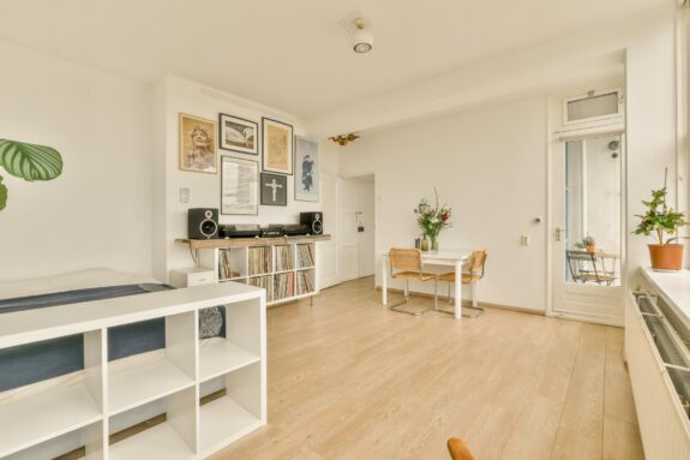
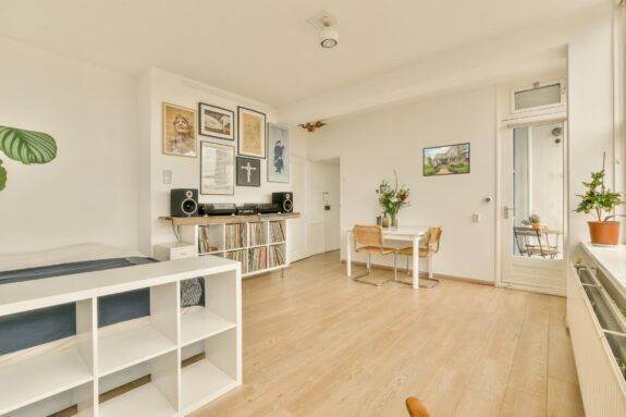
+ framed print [422,142,471,177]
